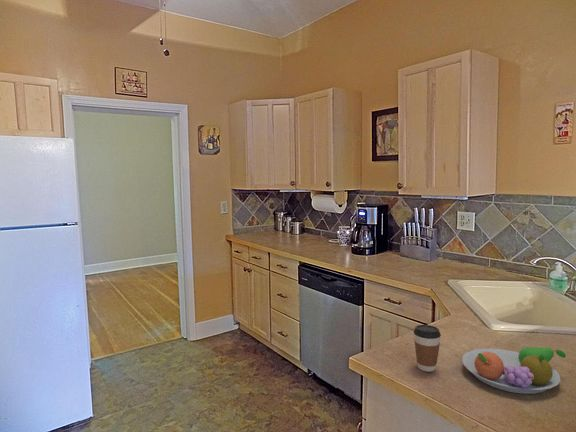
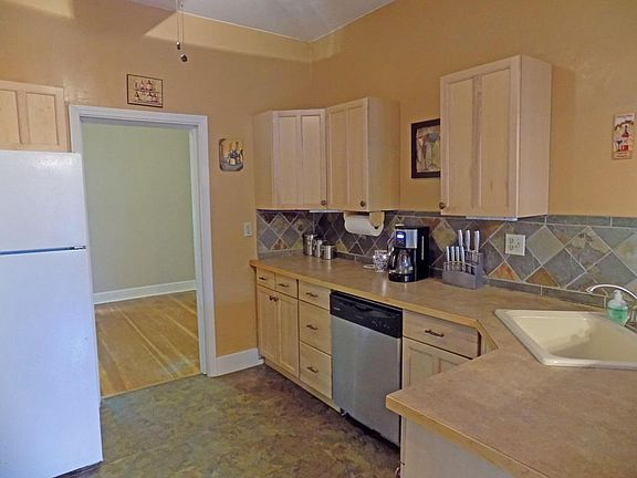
- coffee cup [413,324,442,373]
- fruit bowl [461,346,567,395]
